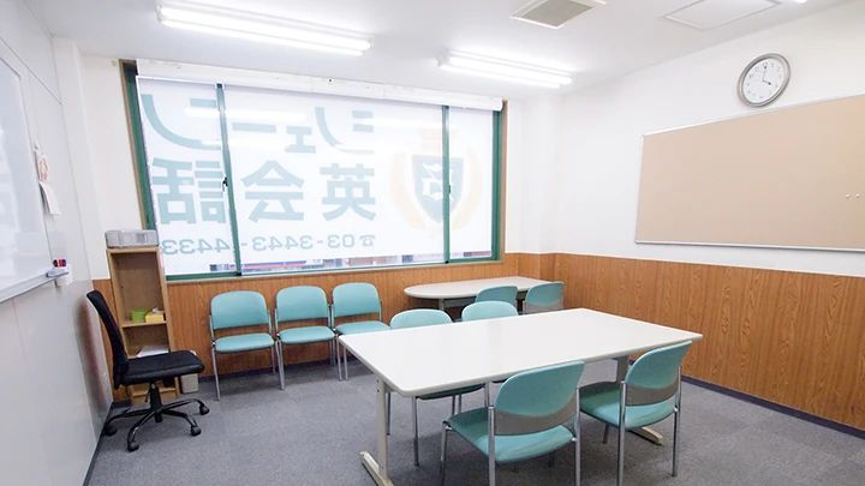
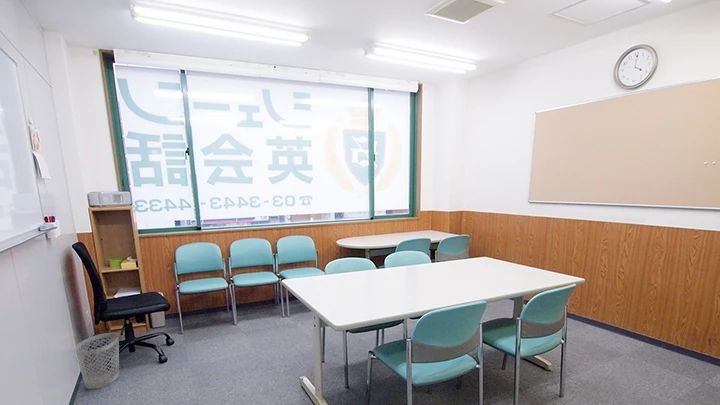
+ wastebasket [74,332,120,390]
